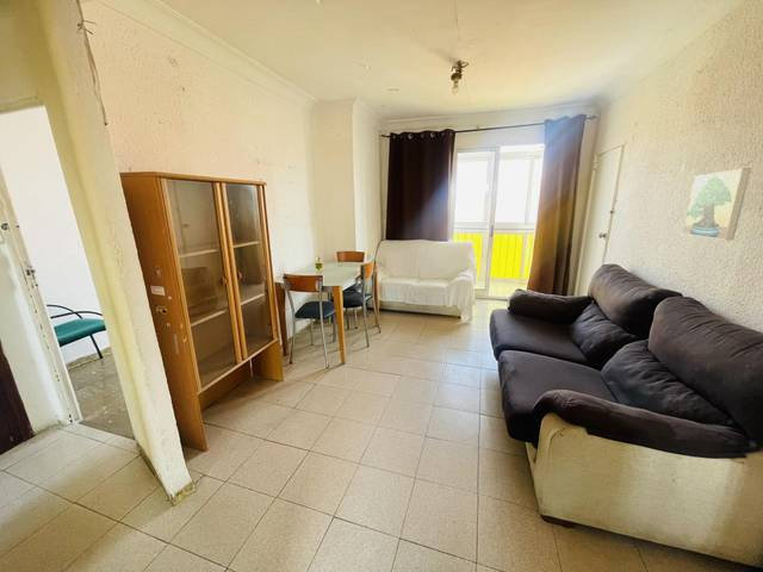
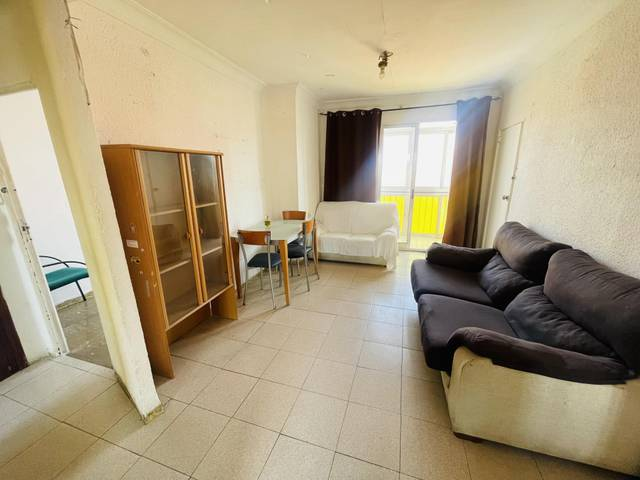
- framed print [682,167,752,241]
